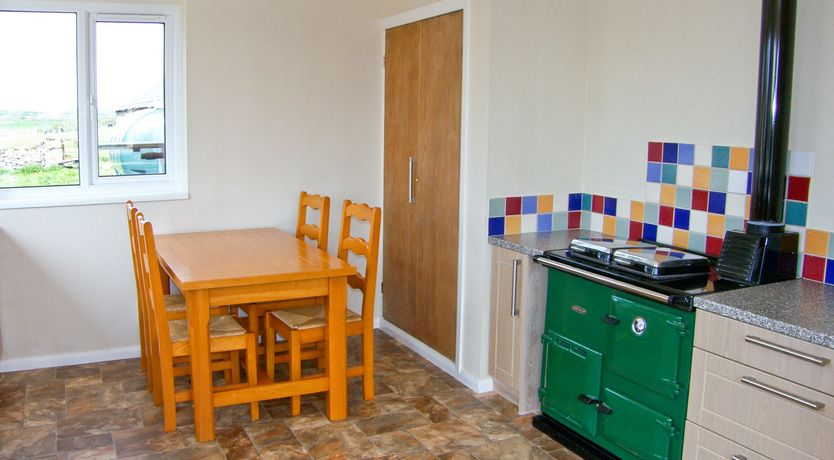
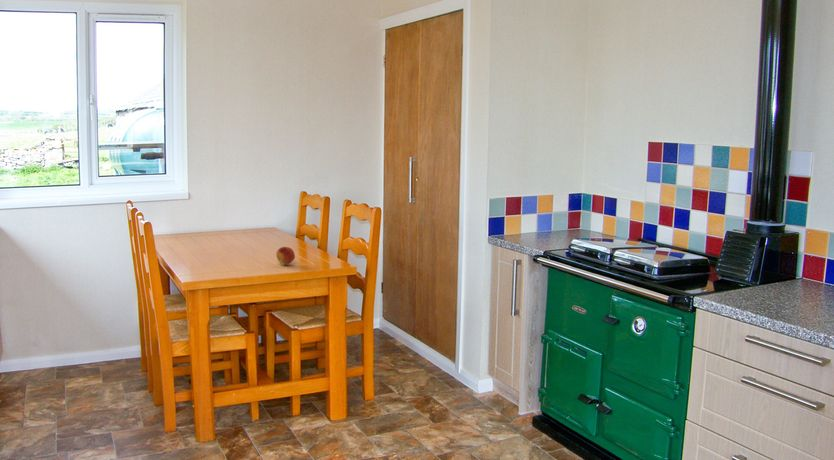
+ fruit [275,246,296,266]
